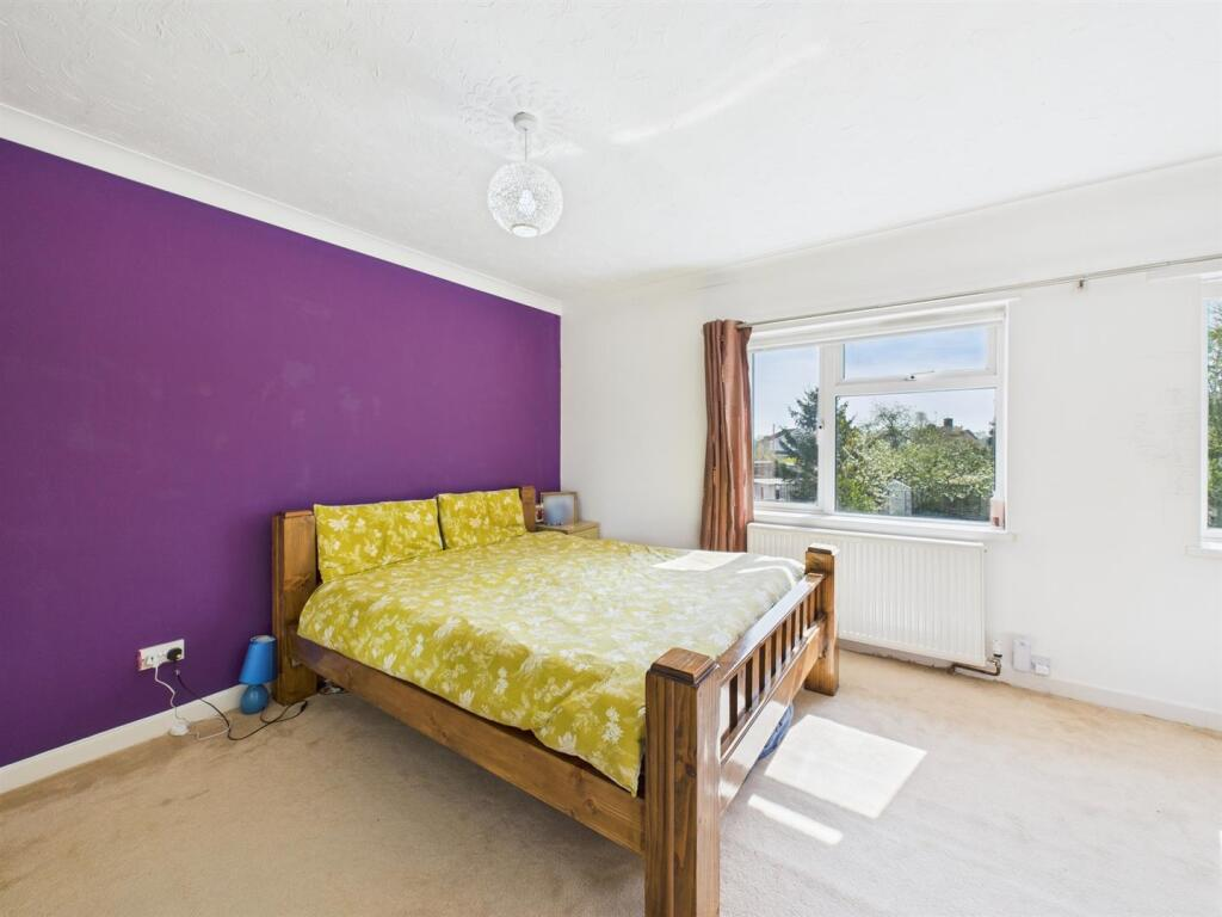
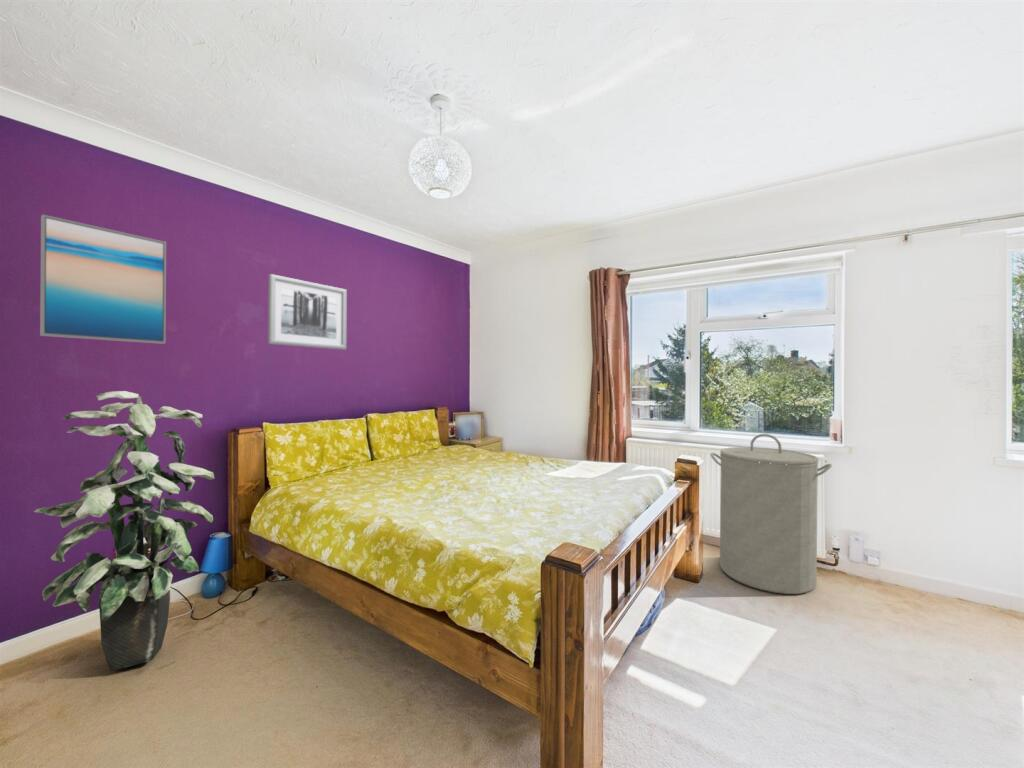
+ indoor plant [33,390,216,671]
+ laundry hamper [710,433,833,595]
+ wall art [39,213,167,345]
+ wall art [267,273,348,351]
